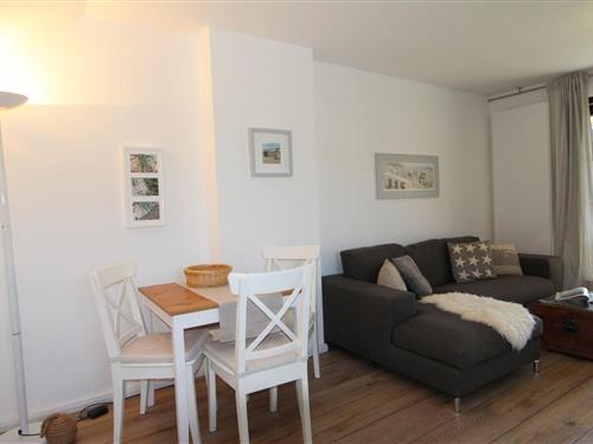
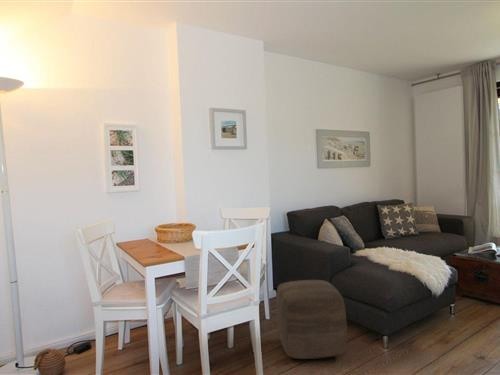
+ ottoman [275,279,347,360]
